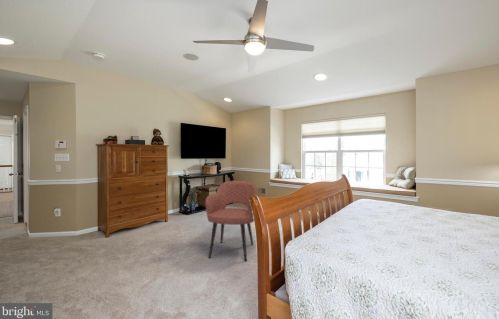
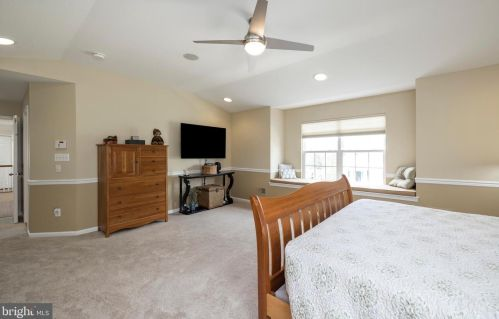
- armchair [204,180,258,262]
